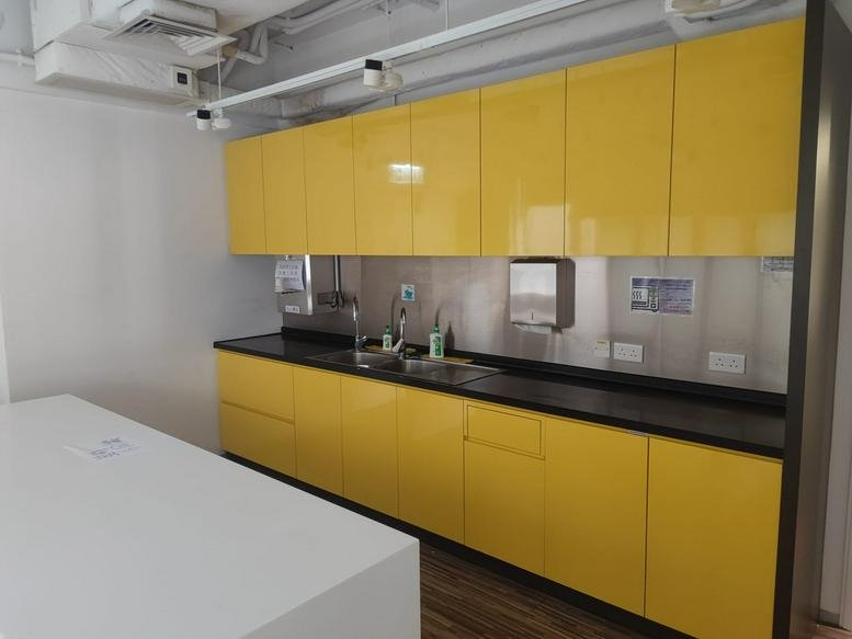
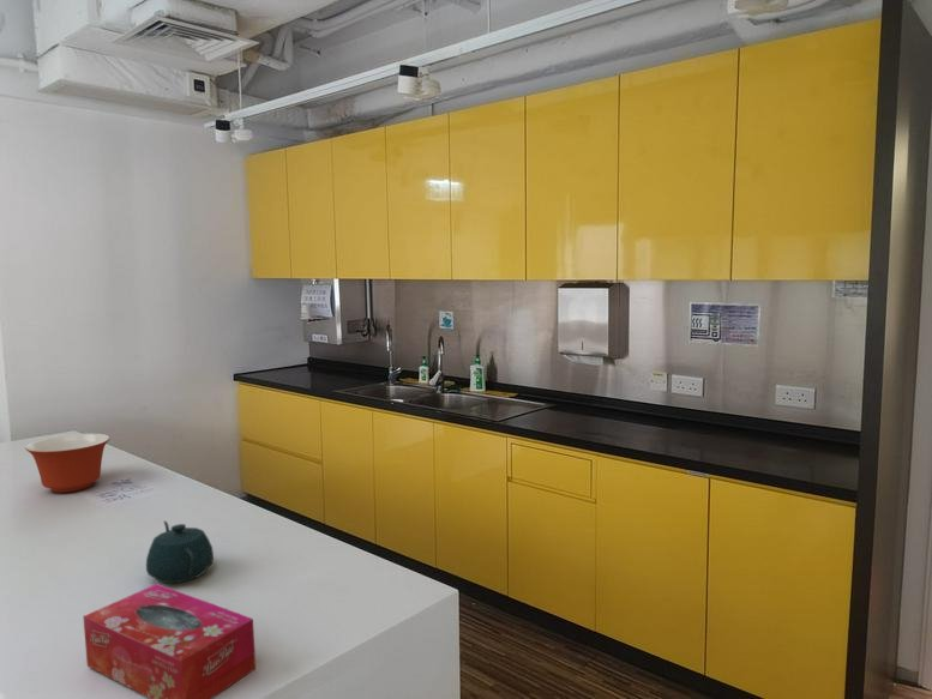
+ tissue box [82,583,257,699]
+ mixing bowl [24,433,110,494]
+ teapot [145,520,215,584]
